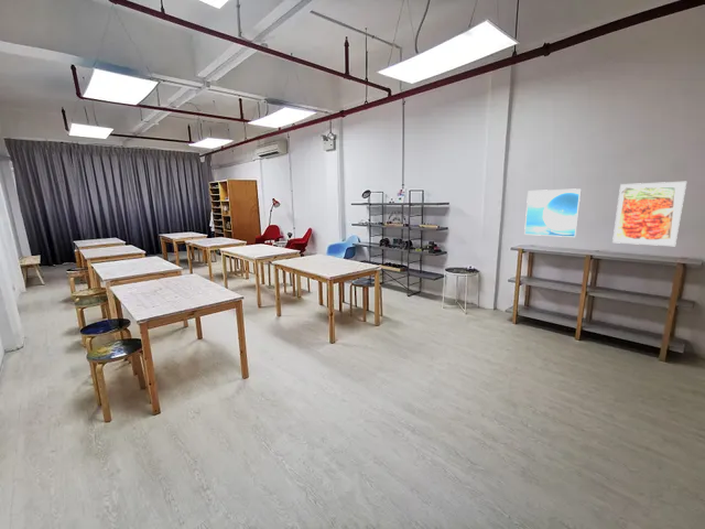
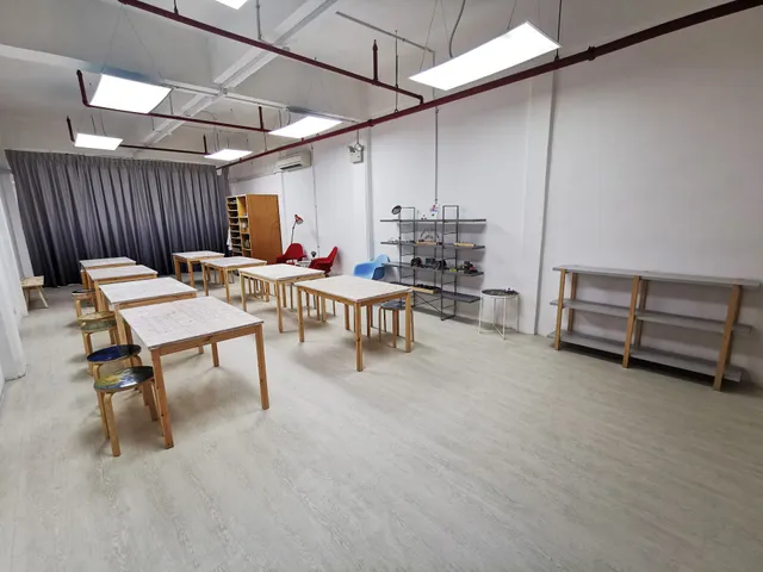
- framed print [611,181,687,247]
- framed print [523,187,583,238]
